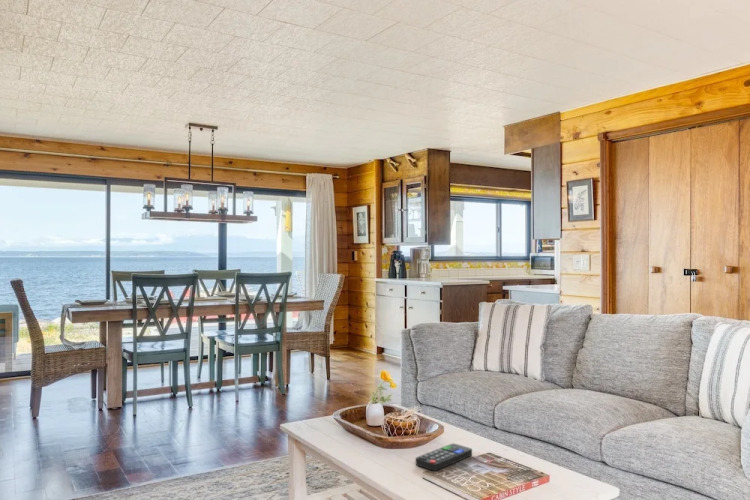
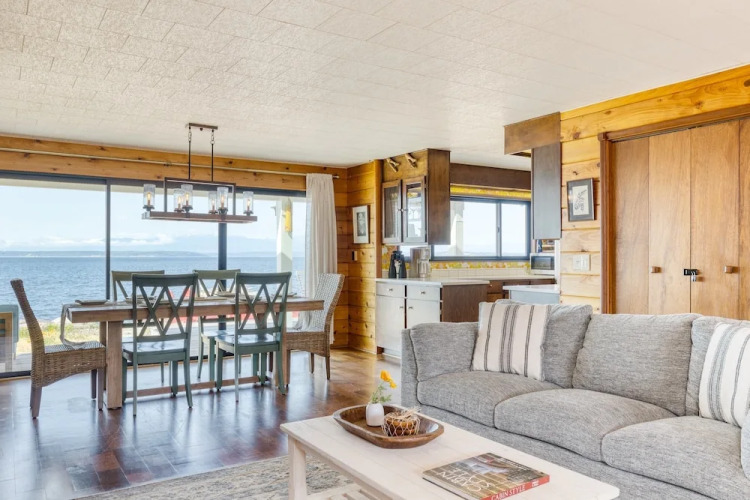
- remote control [415,442,473,472]
